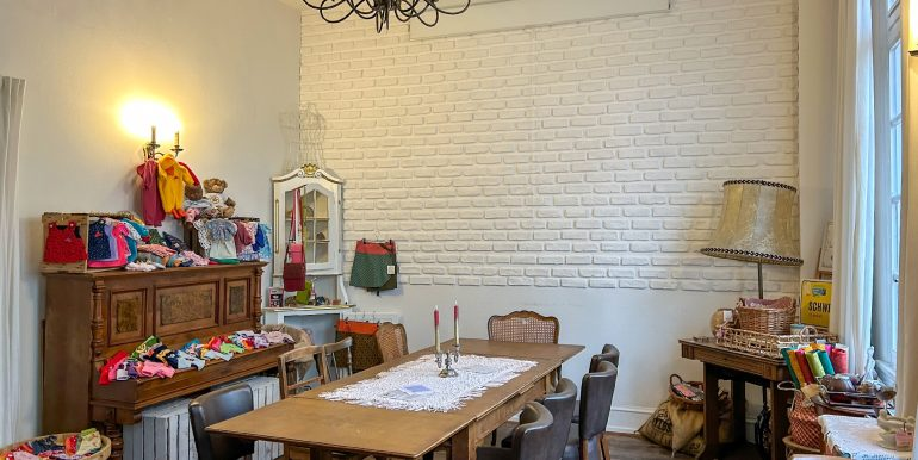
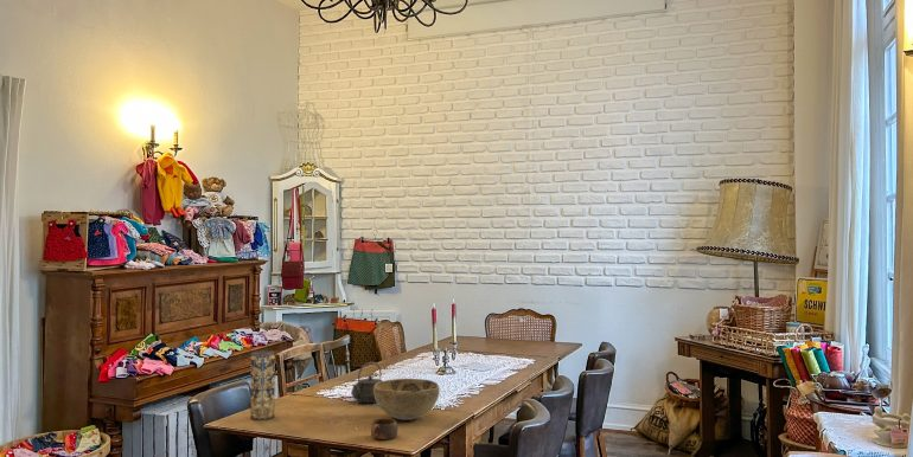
+ cup [370,418,398,440]
+ vase [249,349,276,421]
+ decorative bowl [374,378,441,421]
+ teapot [350,361,384,404]
